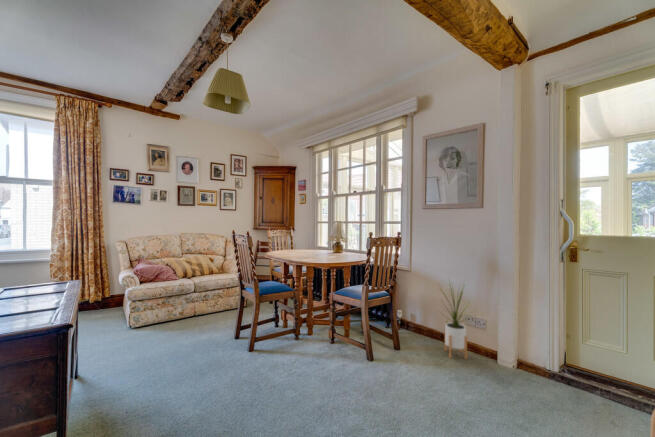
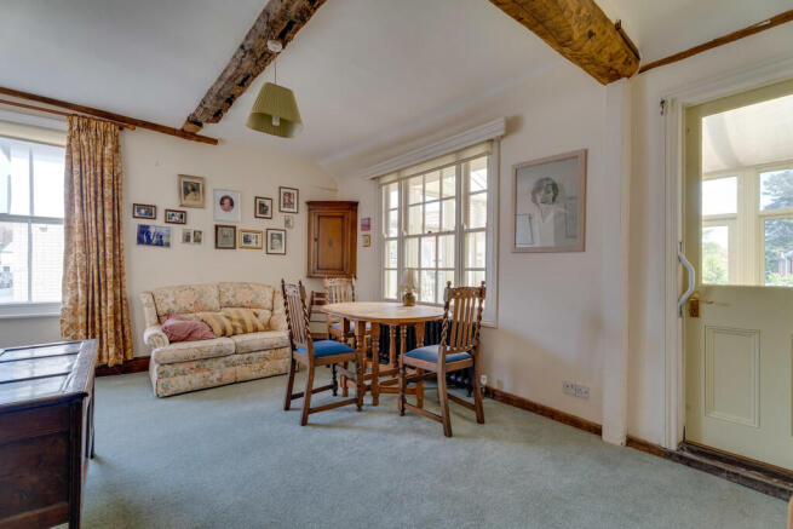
- house plant [432,277,478,360]
